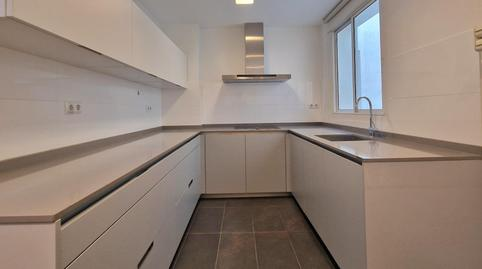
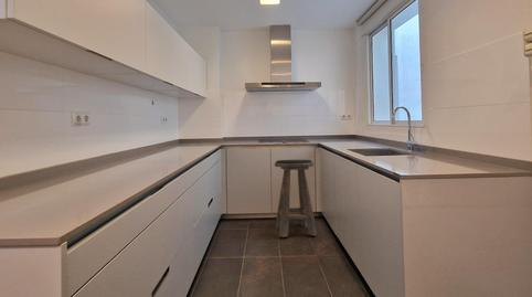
+ stool [274,159,318,238]
